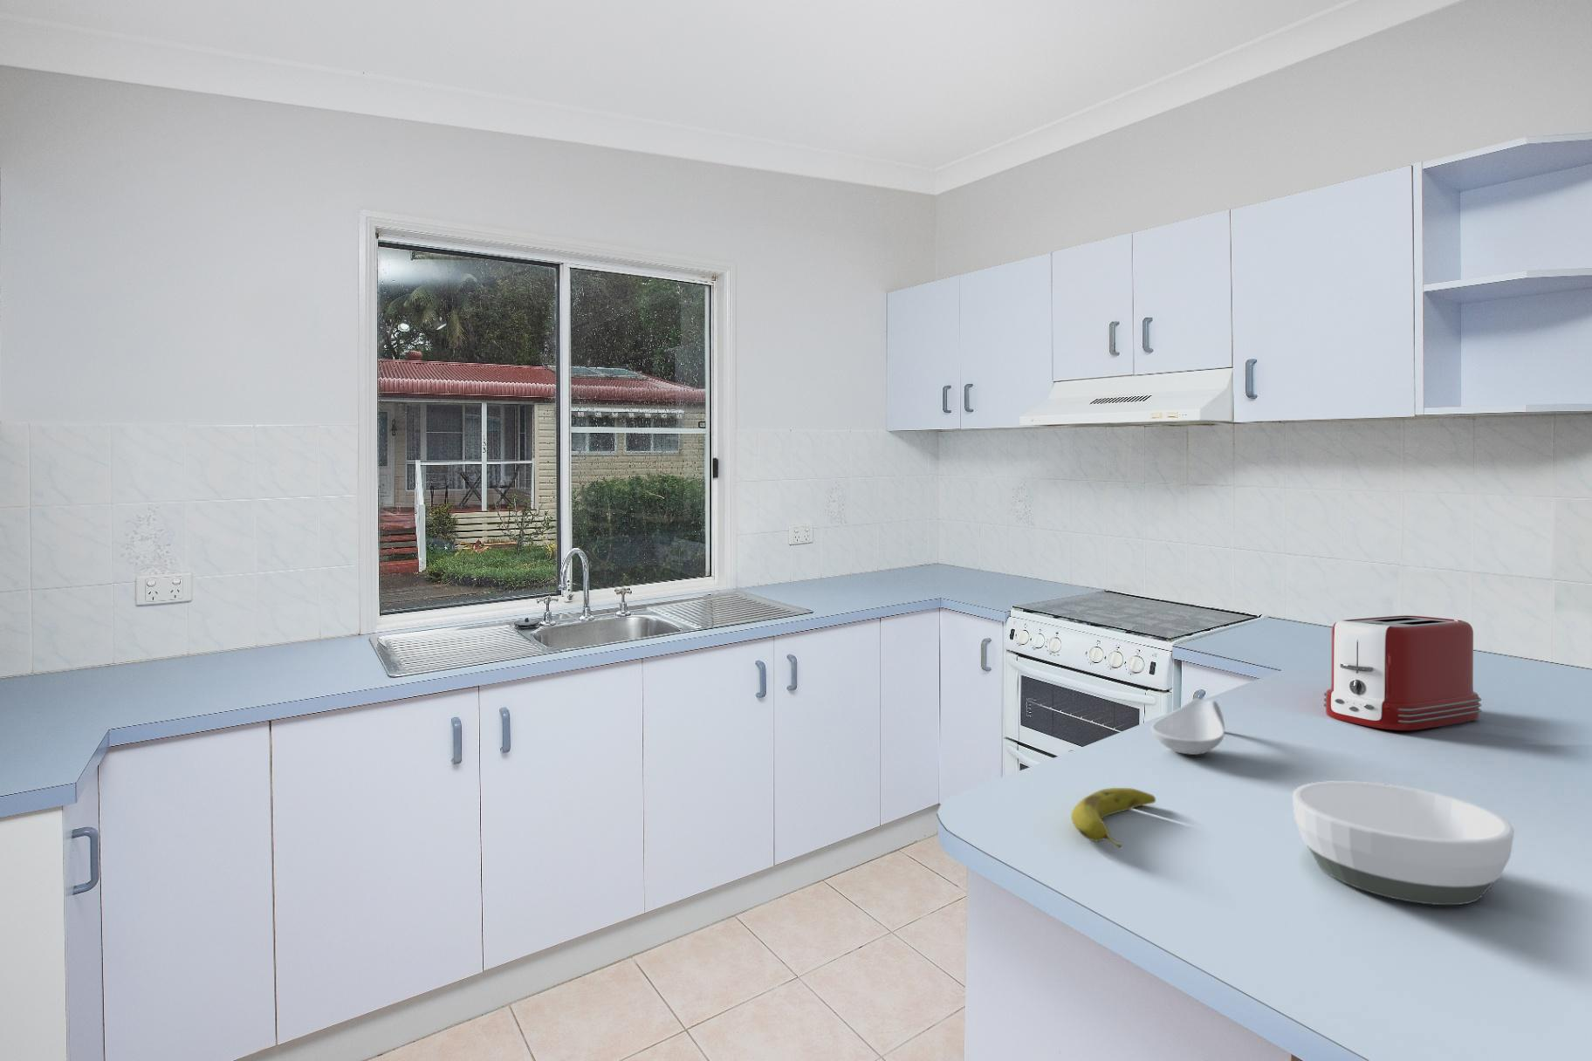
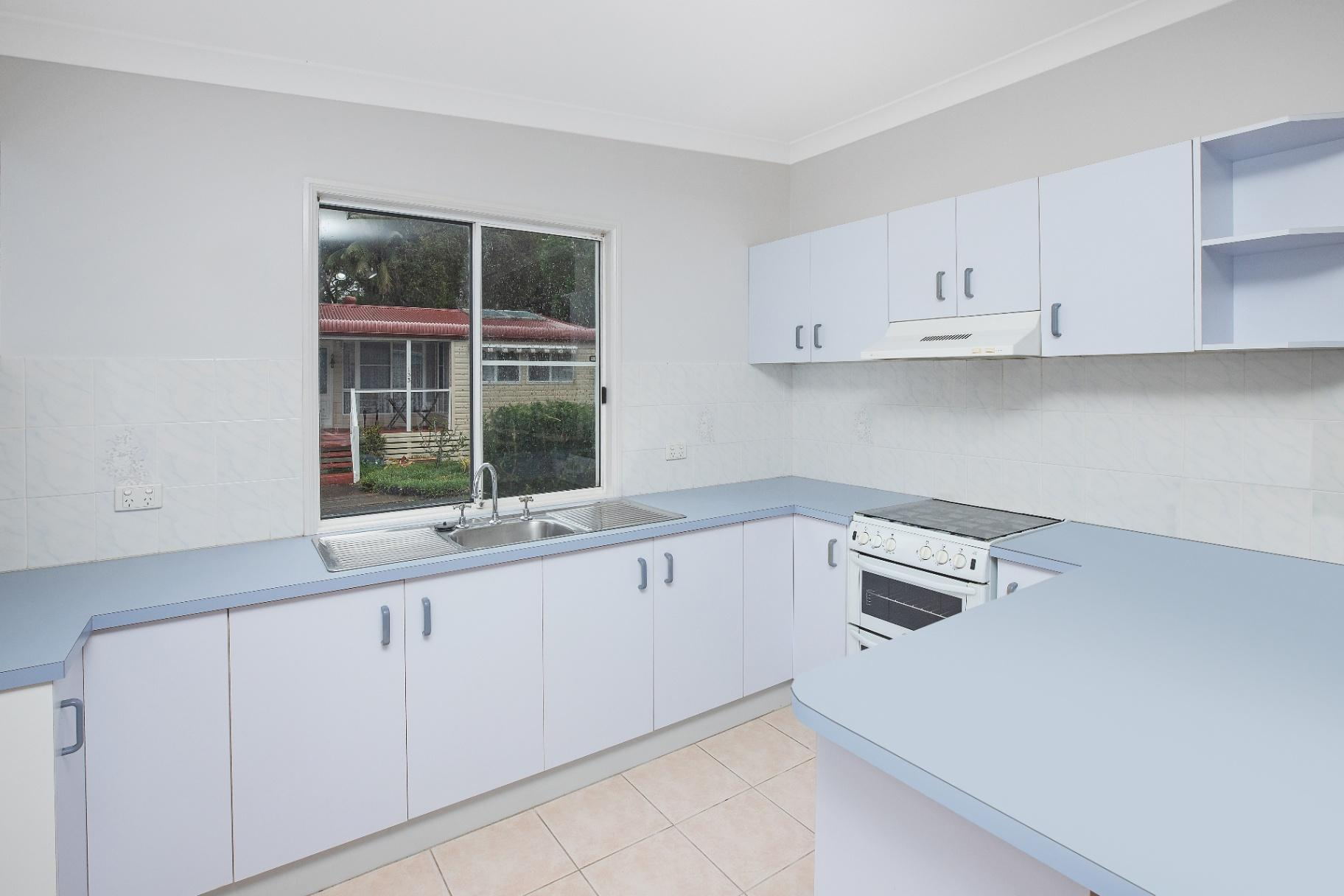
- bowl [1292,780,1515,906]
- spoon rest [1150,697,1226,755]
- fruit [1070,787,1156,848]
- toaster [1323,615,1482,731]
